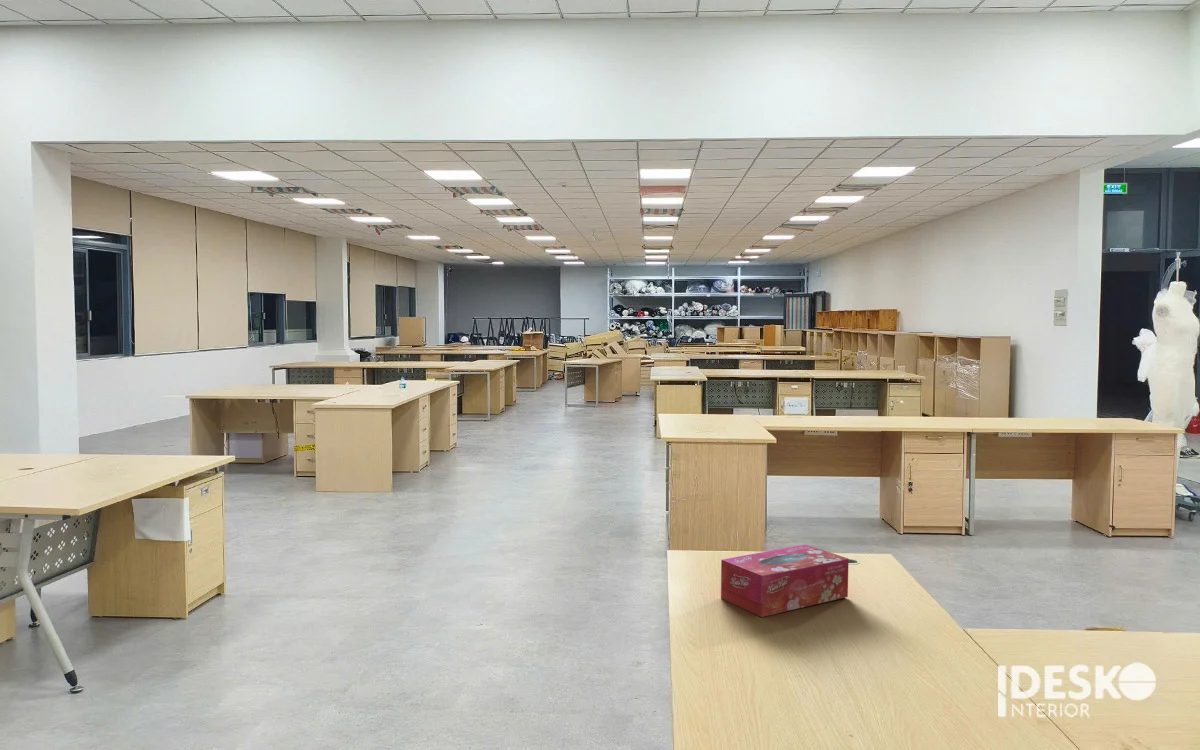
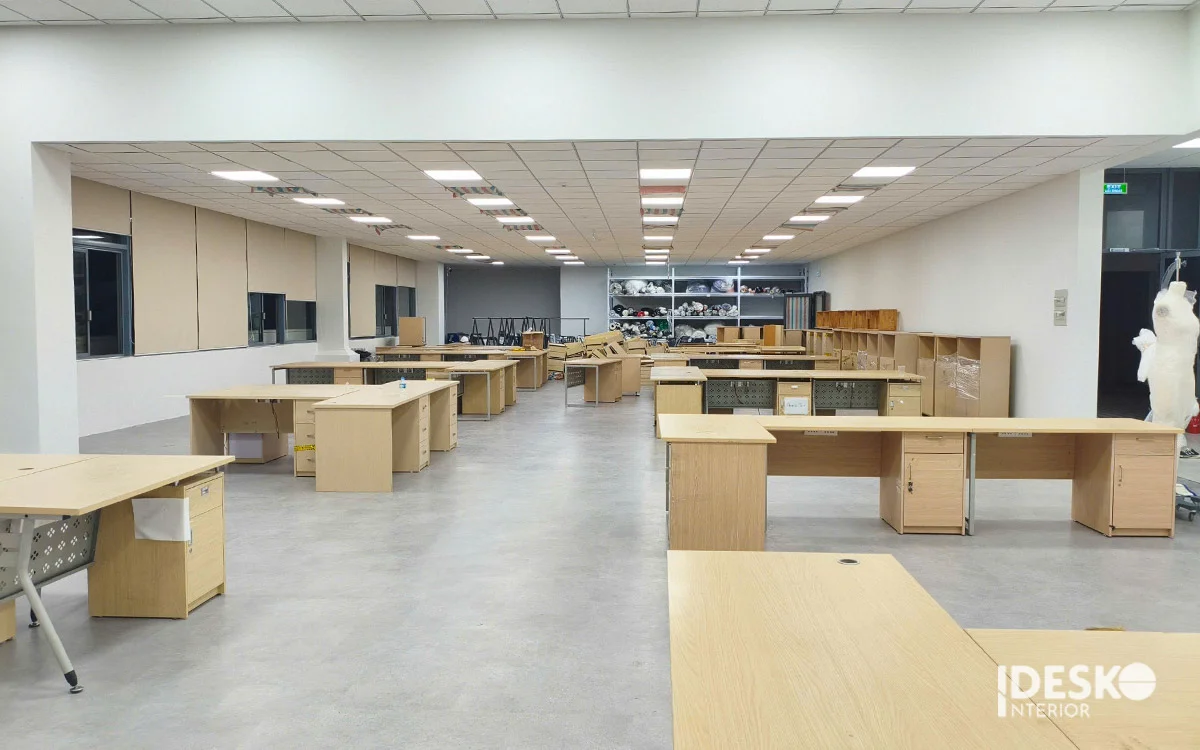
- tissue box [720,544,850,618]
